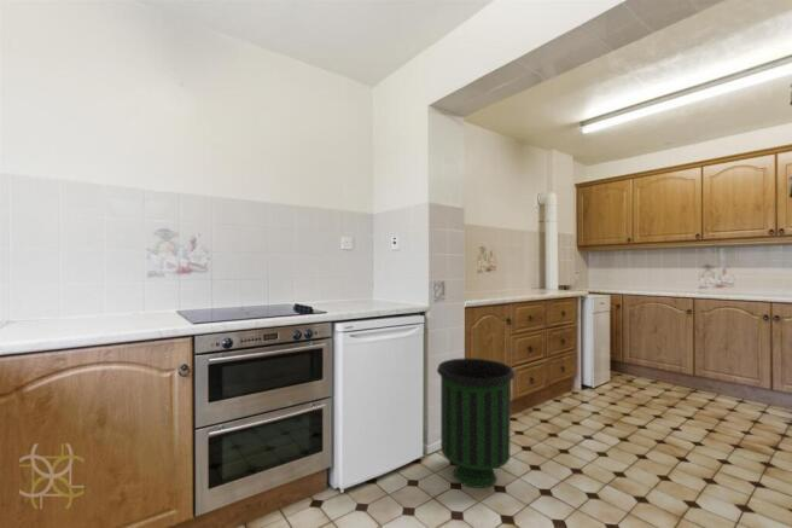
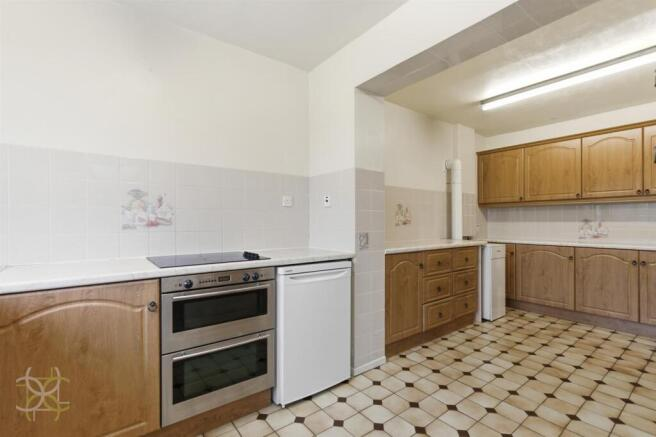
- trash can [436,358,516,489]
